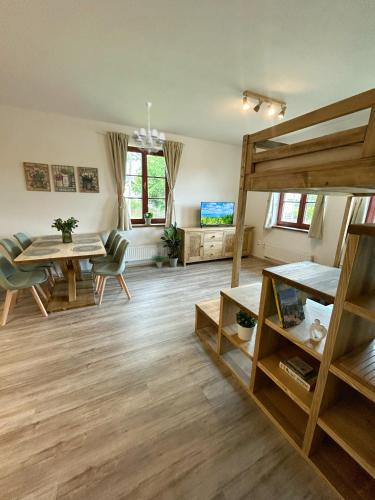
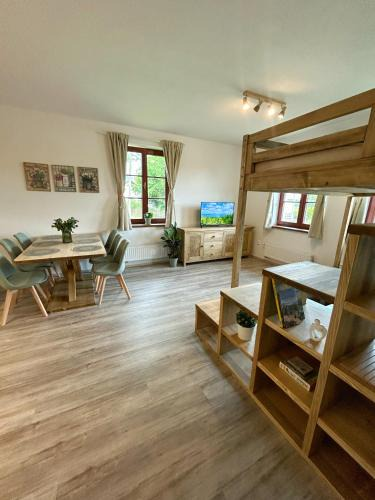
- chandelier [131,101,166,155]
- potted plant [149,242,169,268]
